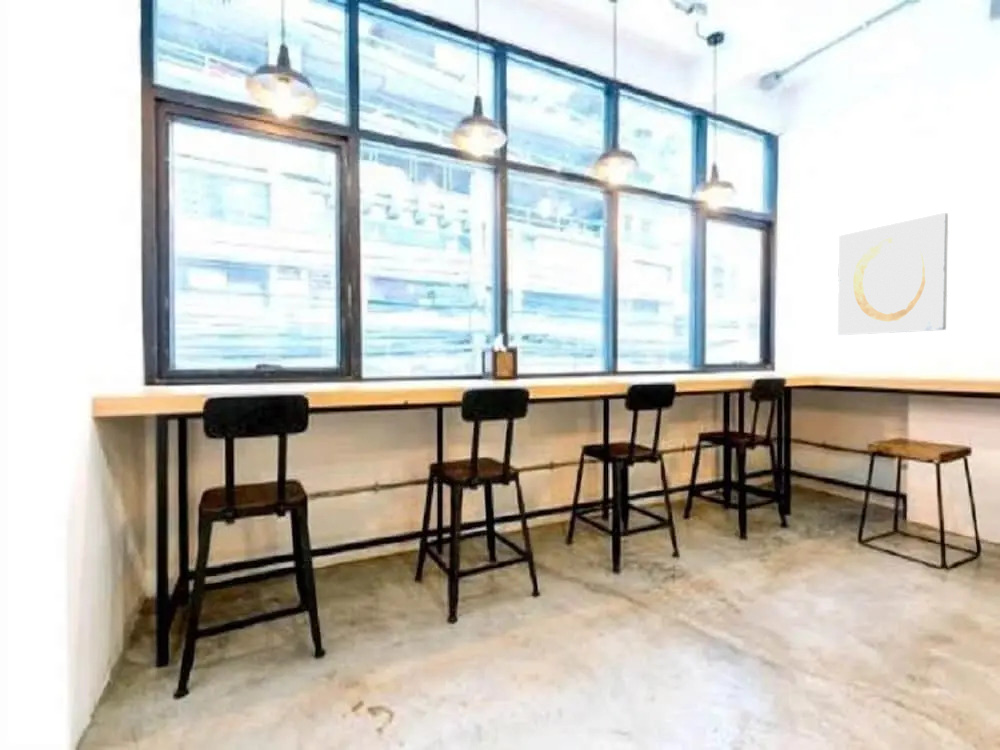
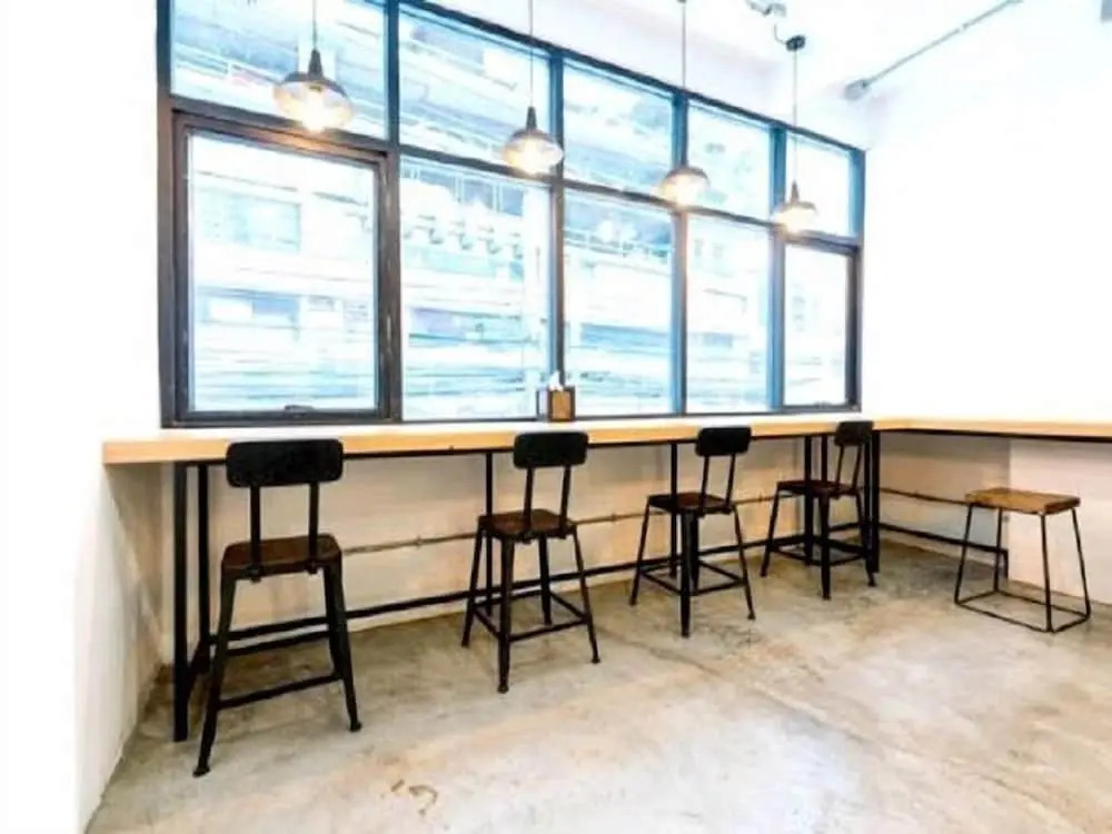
- wall art [837,212,949,336]
